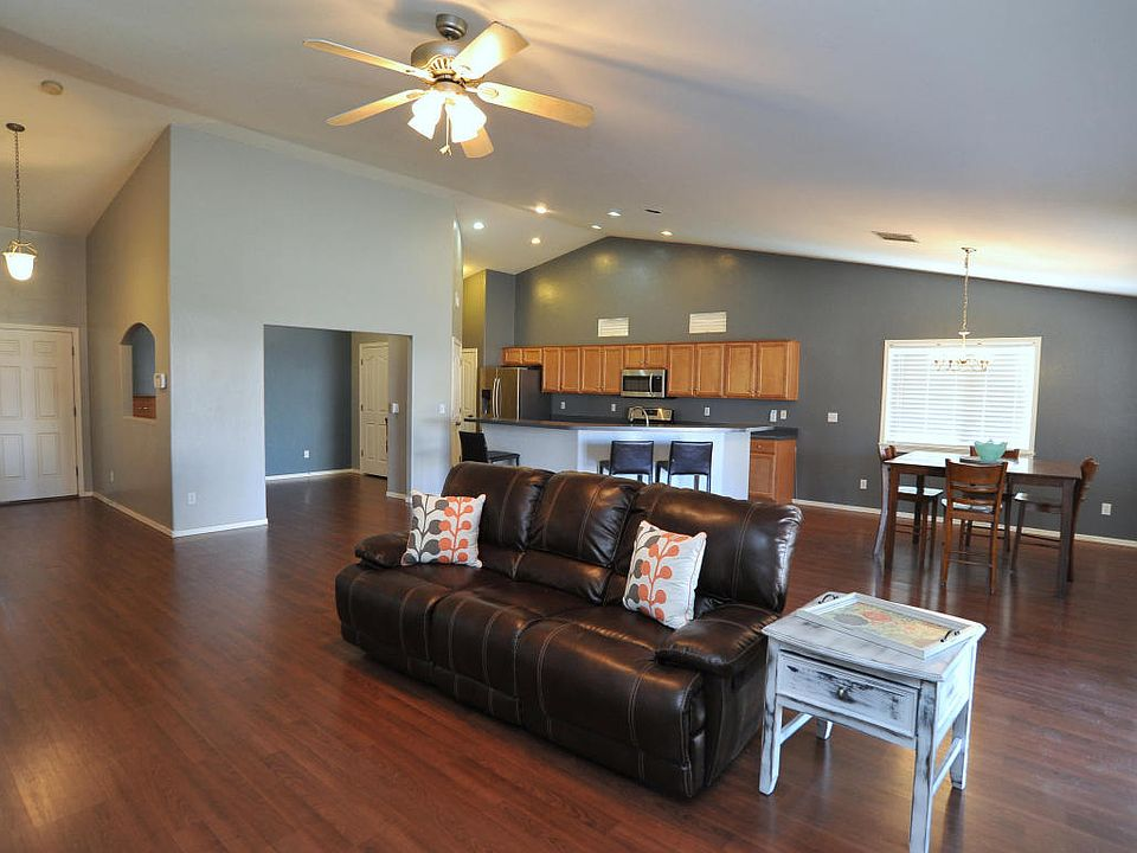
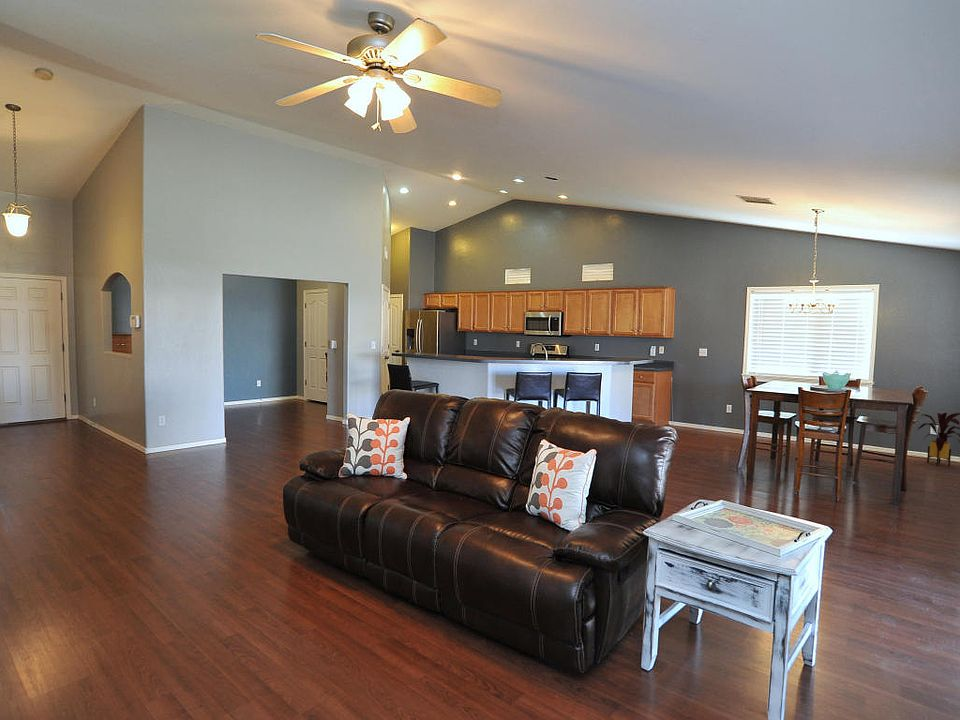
+ house plant [916,412,960,467]
